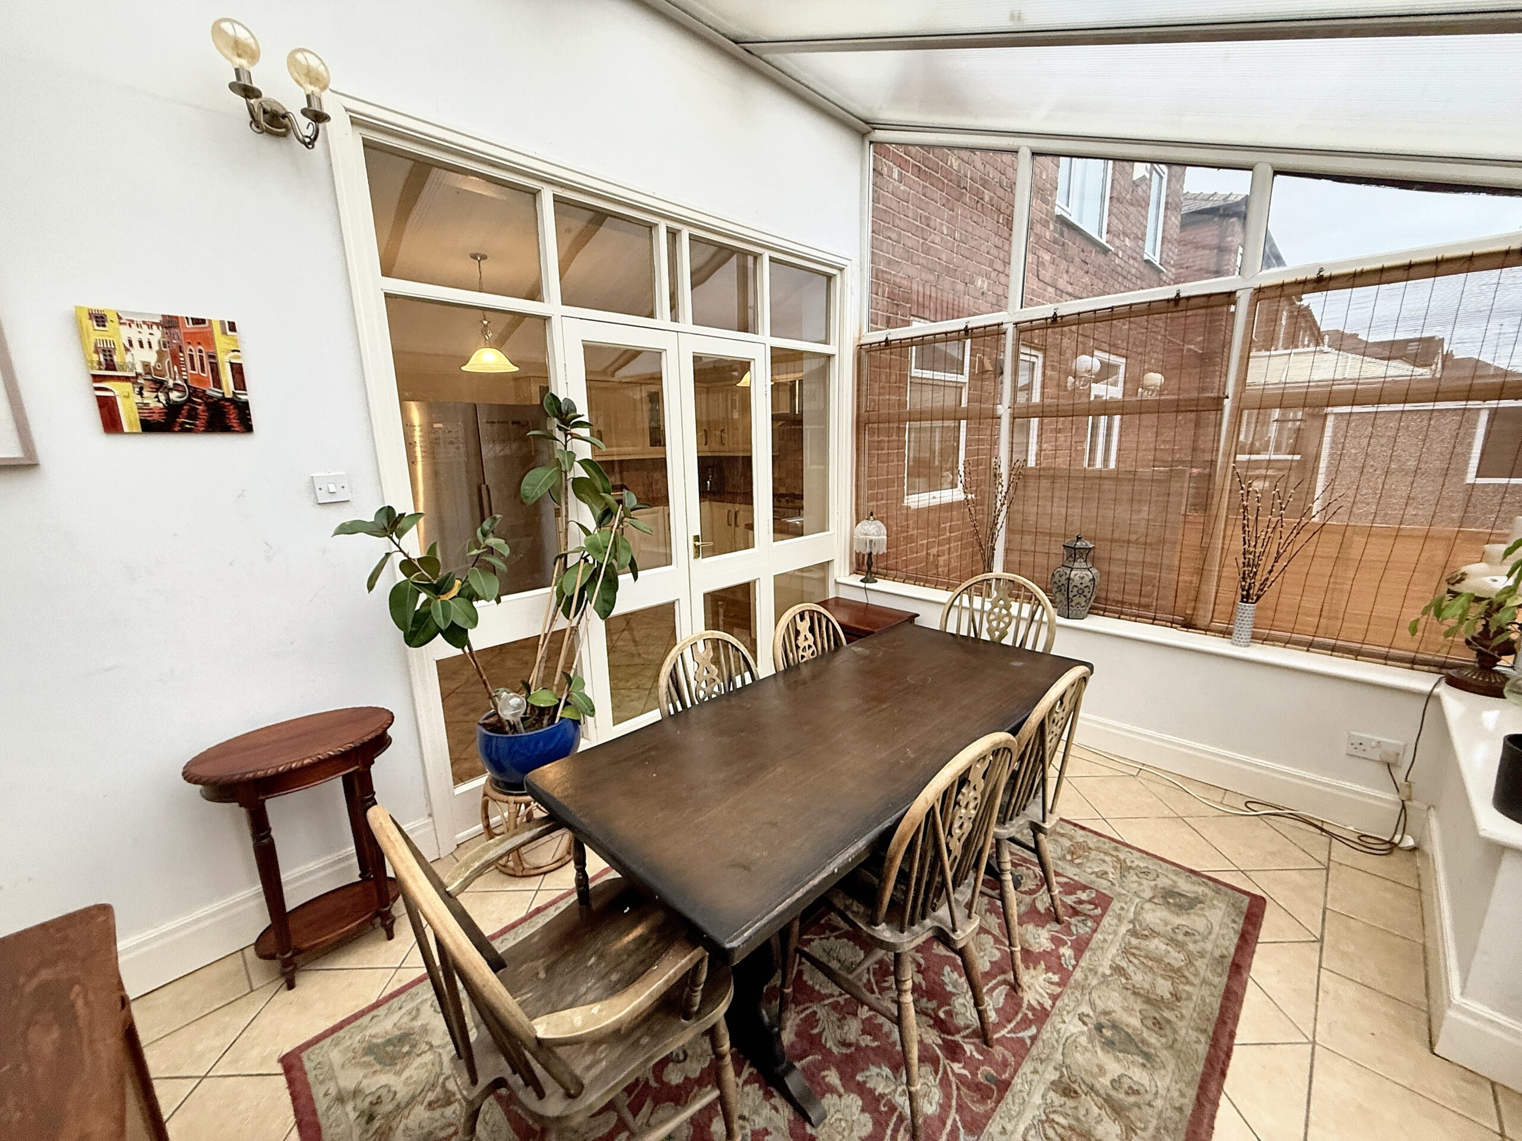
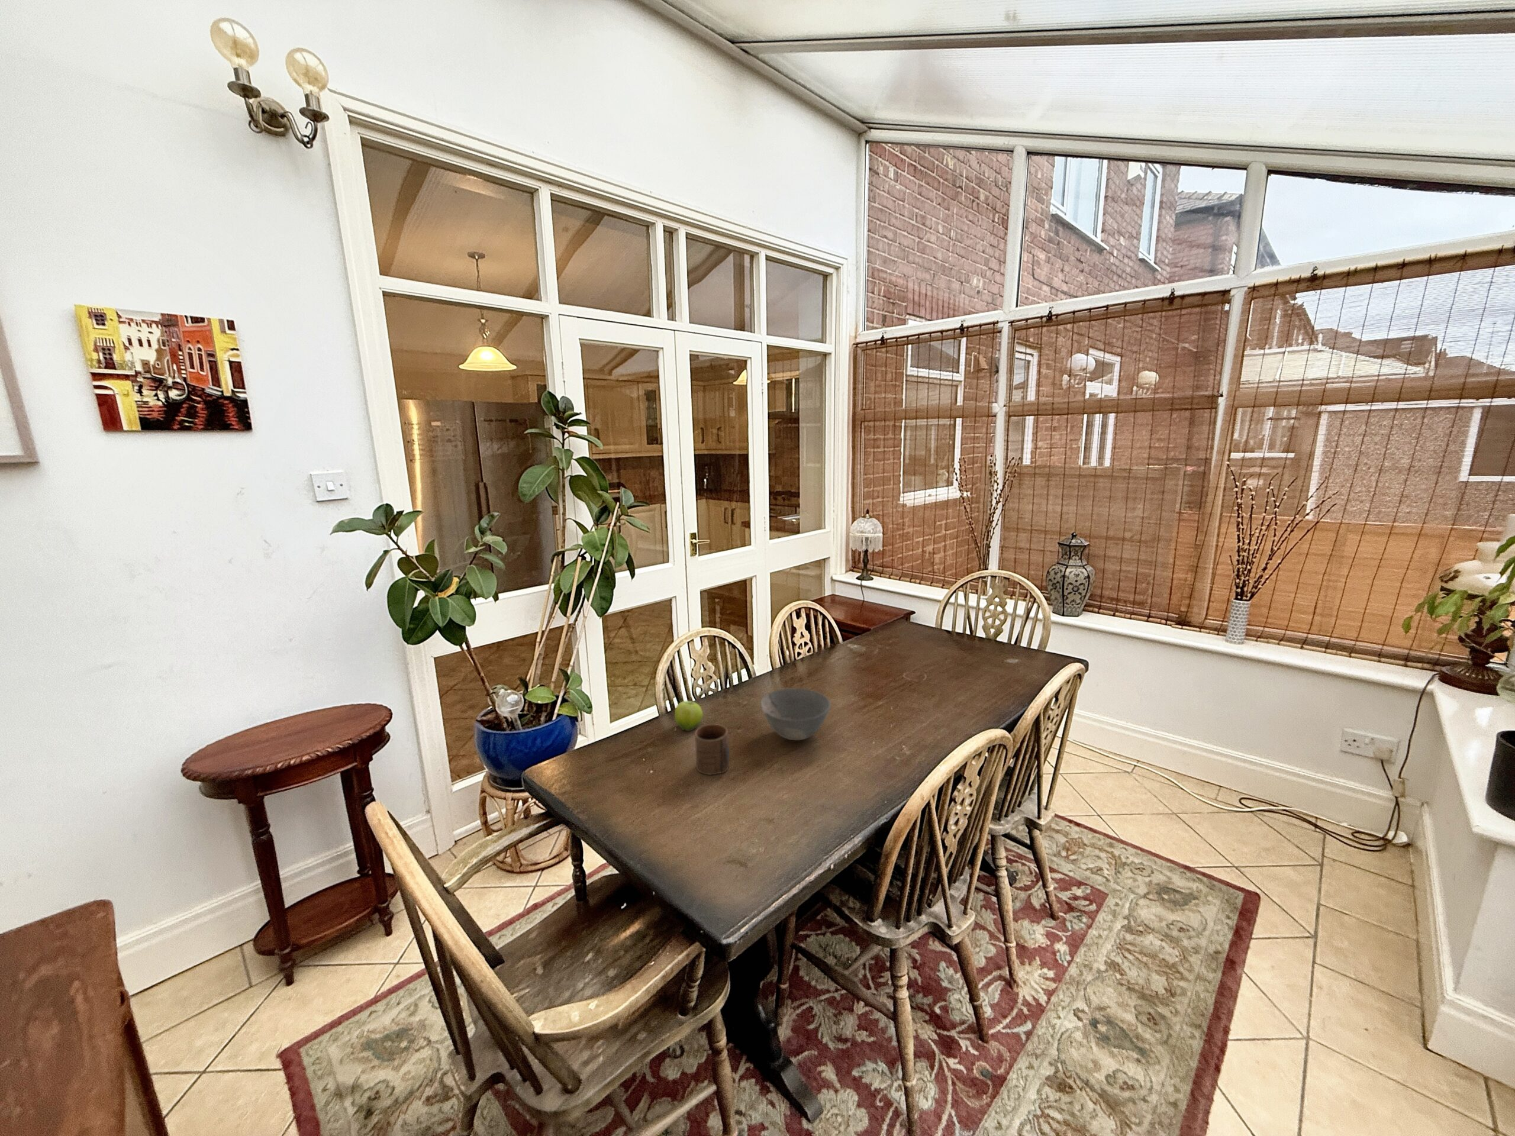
+ cup [694,723,730,776]
+ bowl [760,687,831,741]
+ fruit [674,699,703,731]
